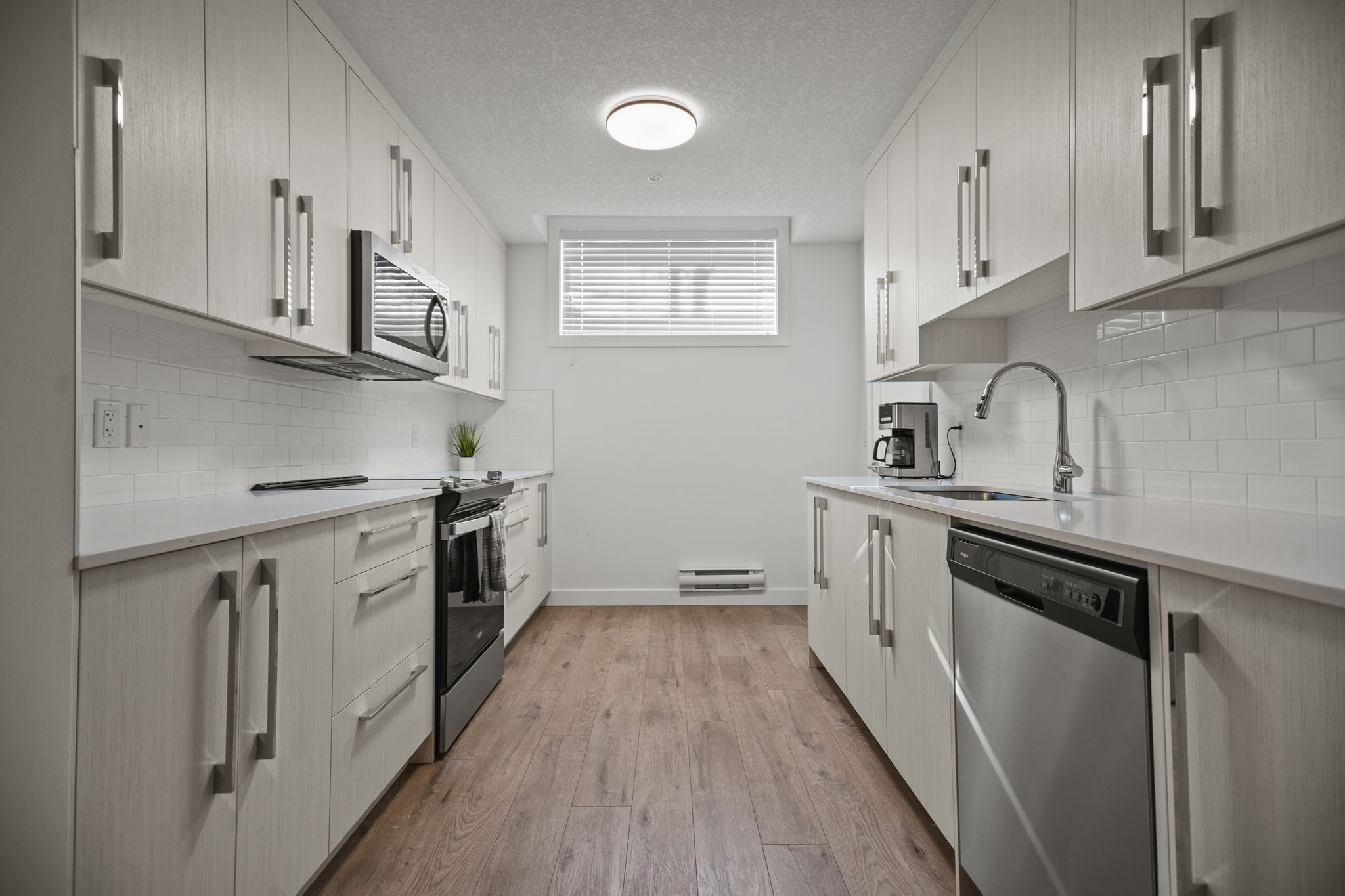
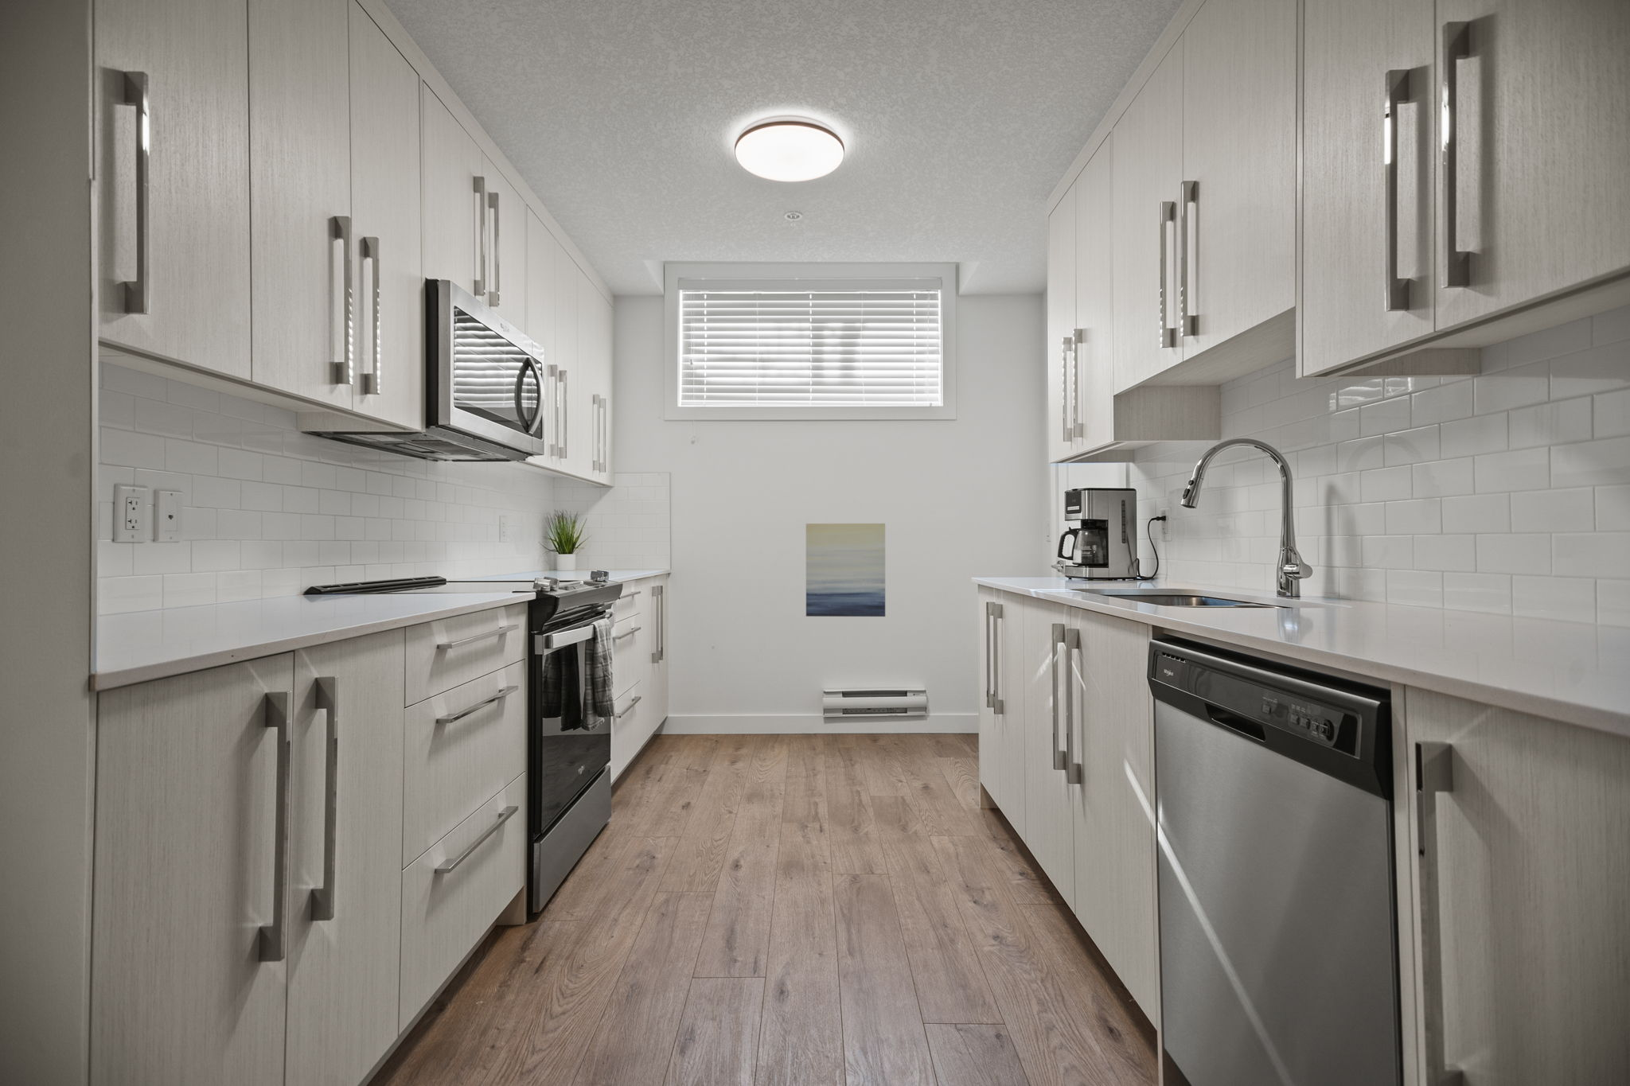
+ wall art [806,522,886,617]
